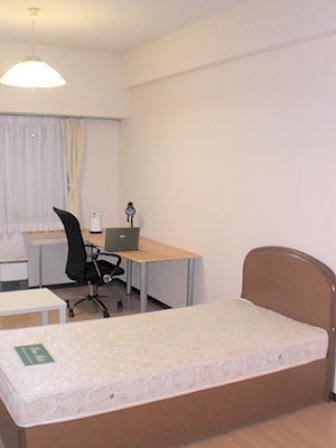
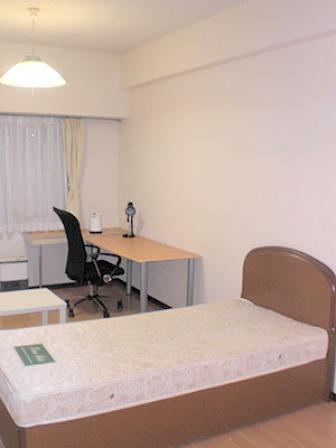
- laptop [95,226,141,253]
